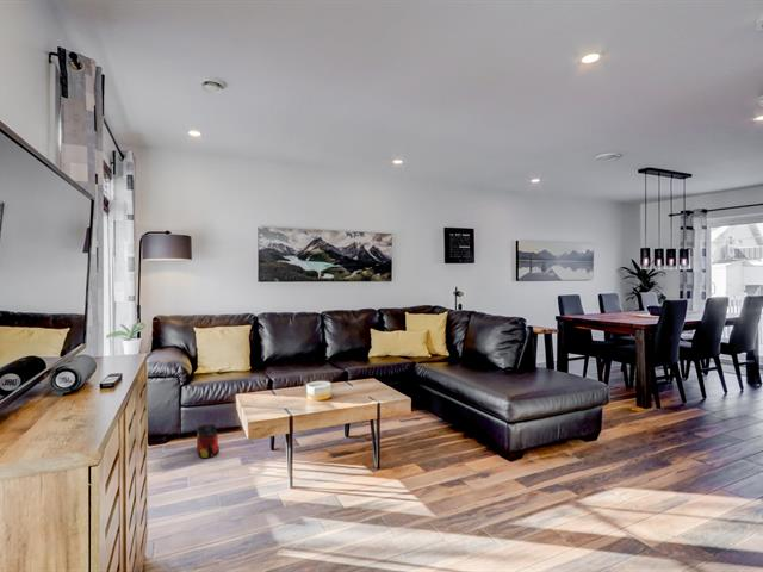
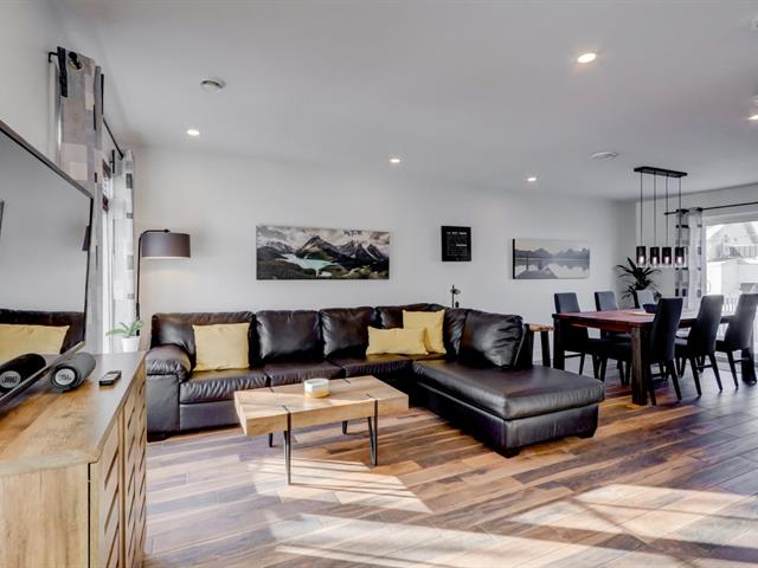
- bag [196,423,221,459]
